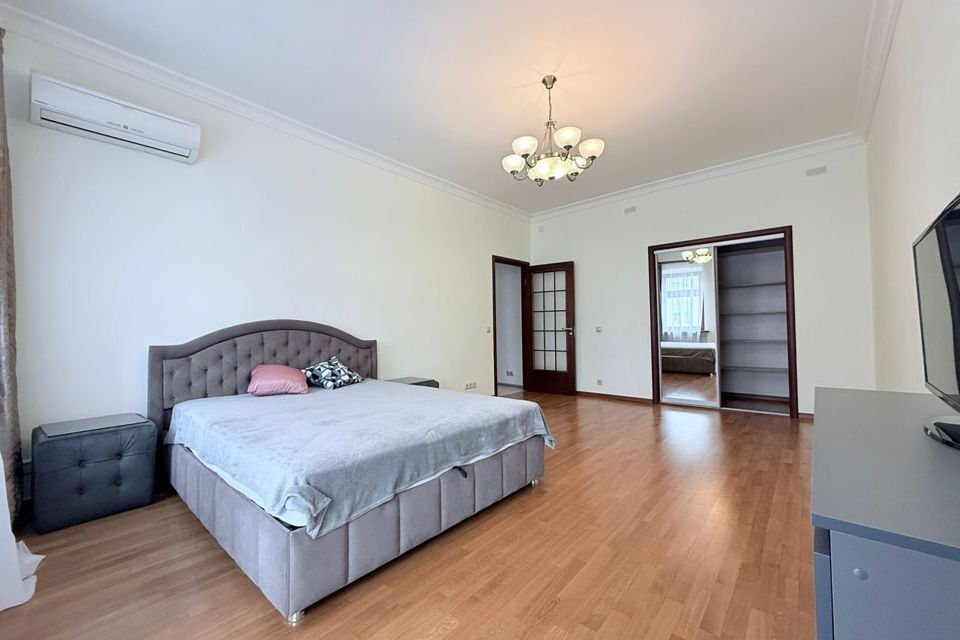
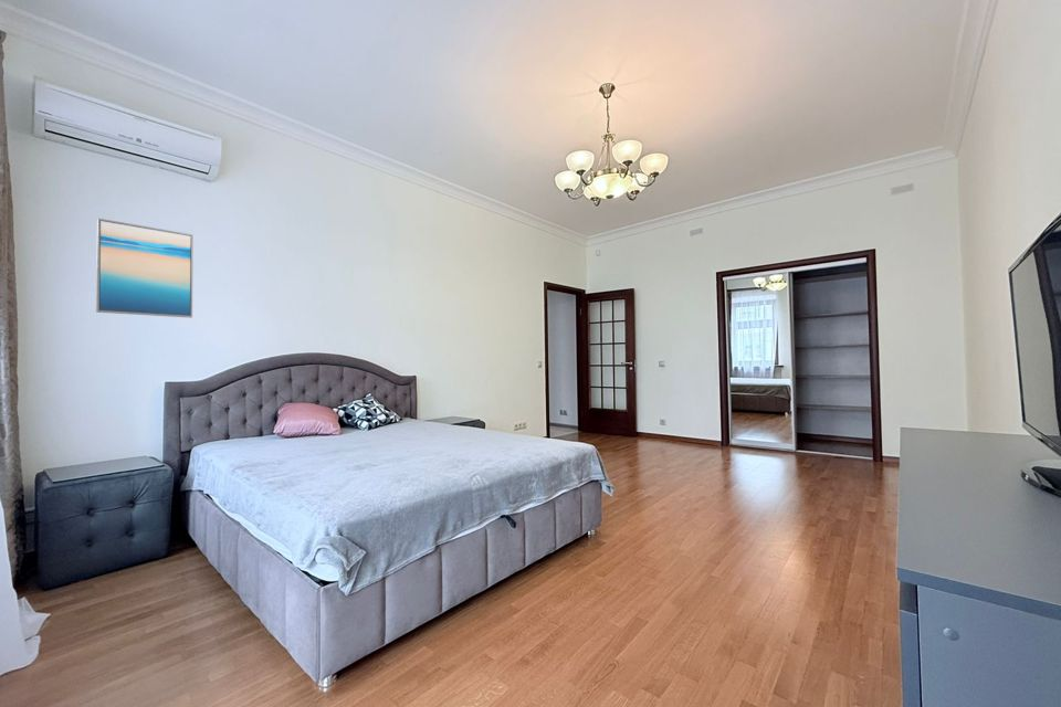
+ wall art [95,218,195,319]
